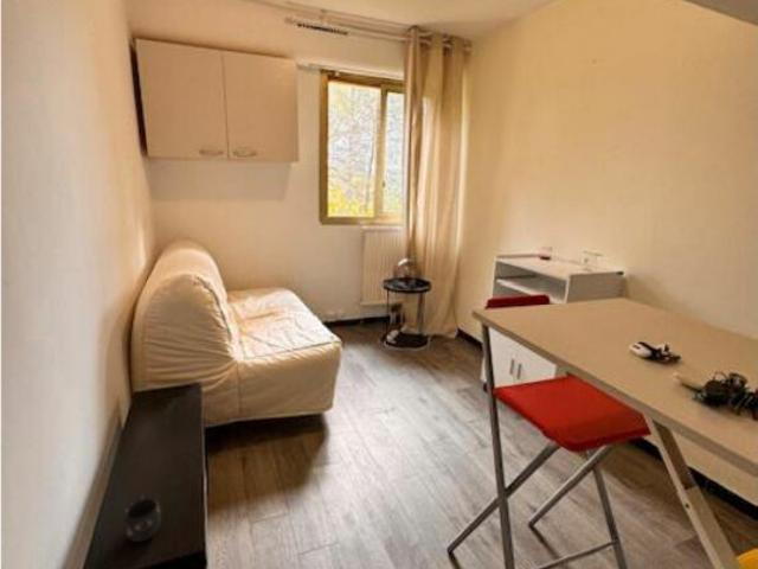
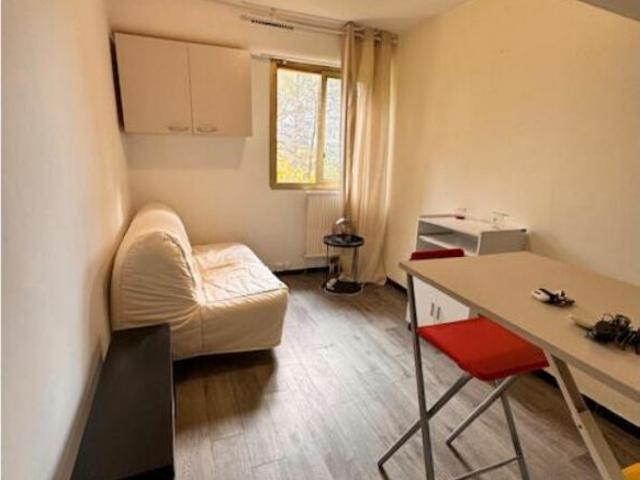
- mug [123,493,162,543]
